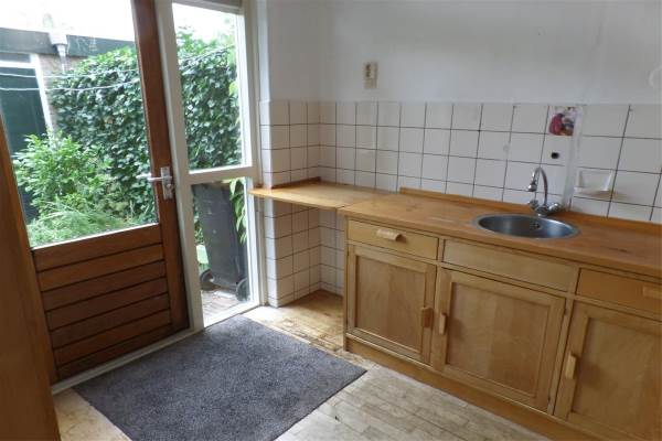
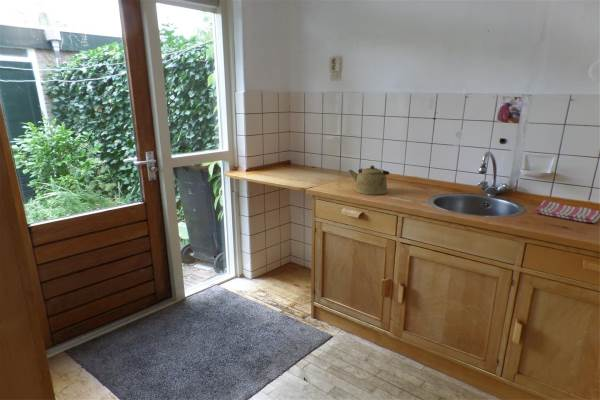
+ kettle [347,165,390,196]
+ dish towel [534,199,600,224]
